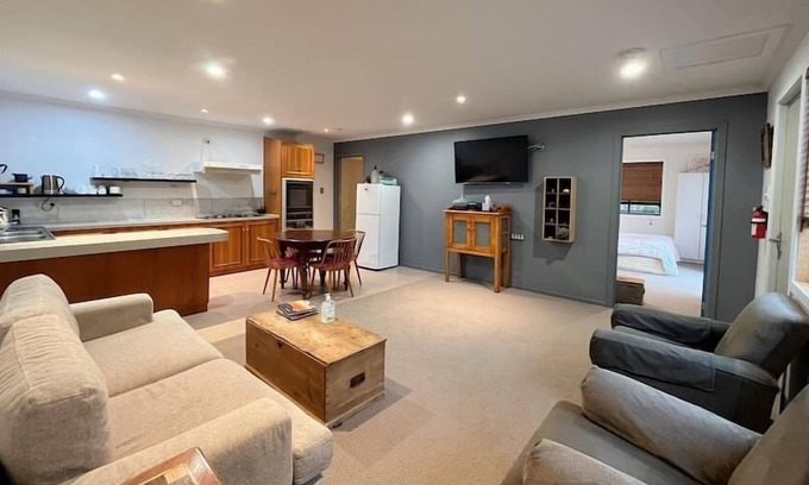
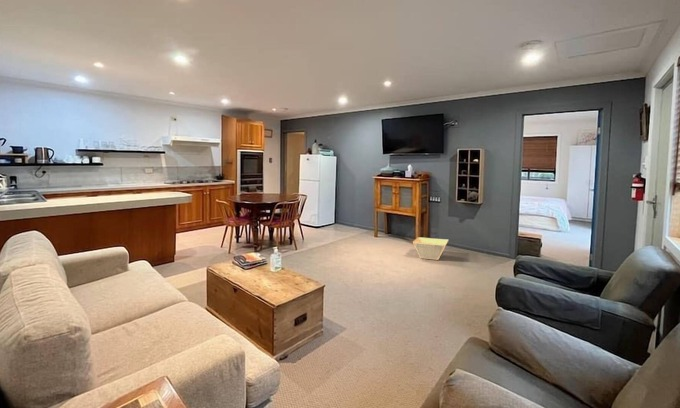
+ basket [412,236,449,261]
